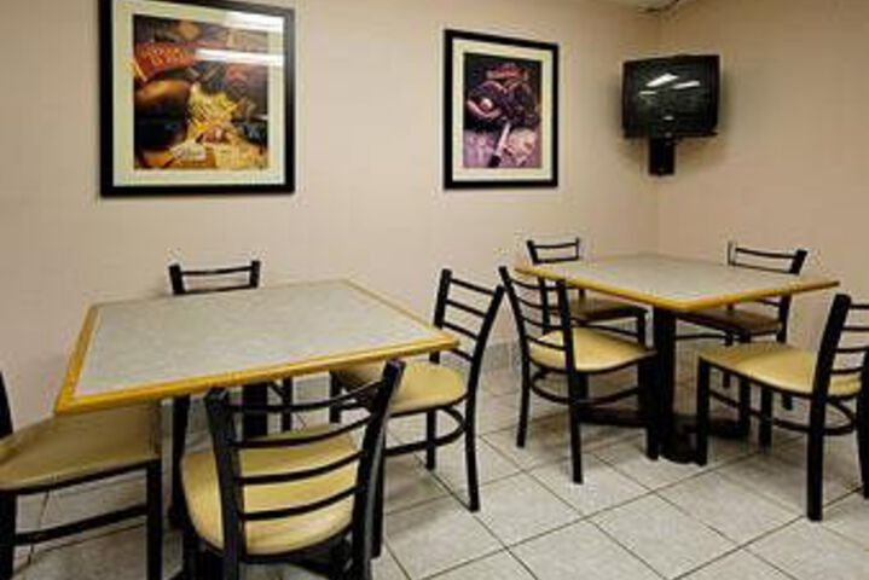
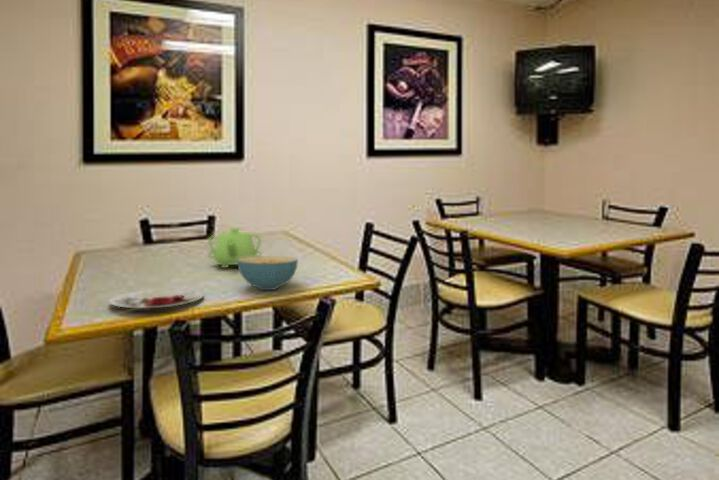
+ cereal bowl [237,255,299,291]
+ plate [107,289,205,309]
+ teapot [207,227,263,269]
